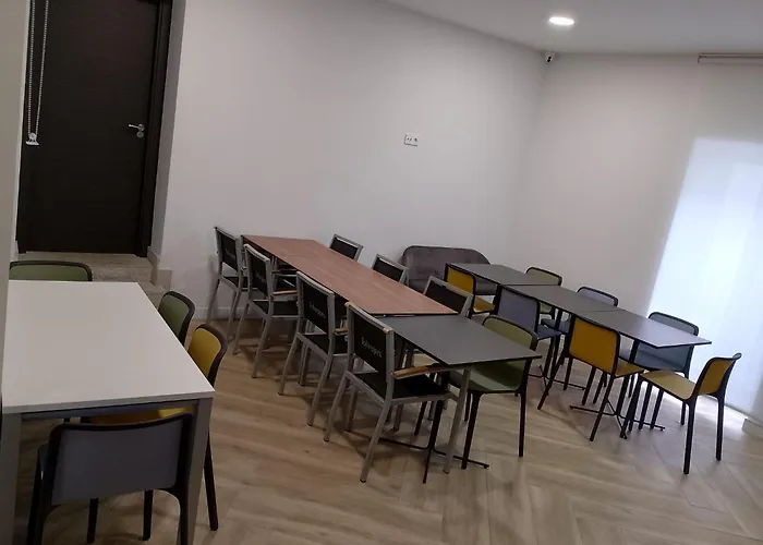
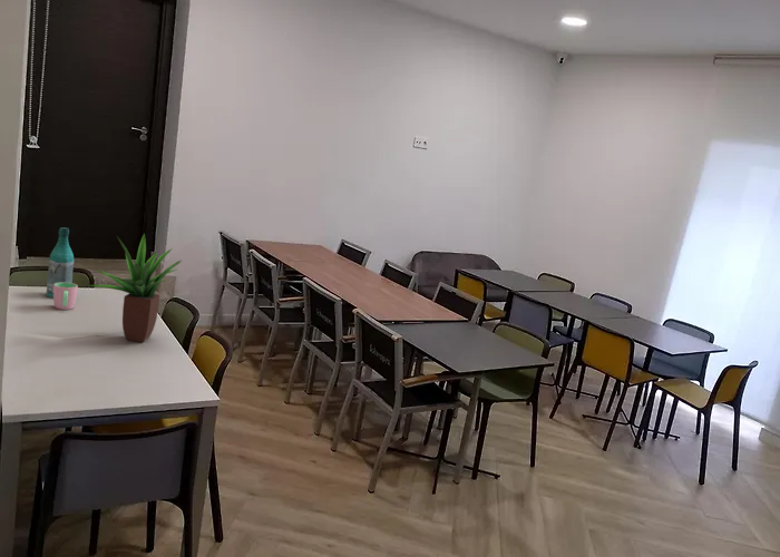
+ cup [52,282,79,311]
+ potted plant [87,232,183,343]
+ bottle [45,226,75,299]
